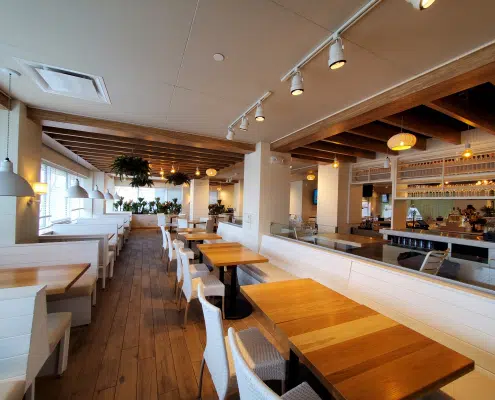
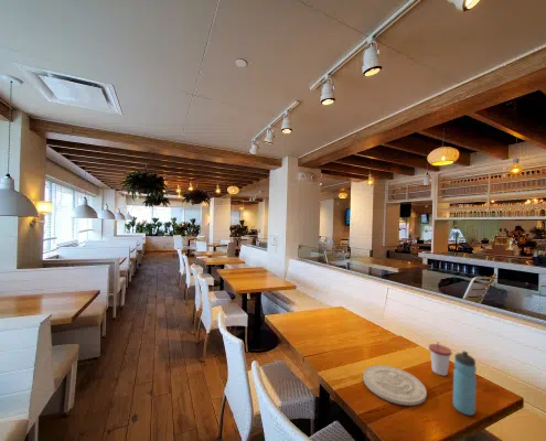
+ plate [362,364,428,407]
+ cup [428,341,453,377]
+ water bottle [452,349,478,417]
